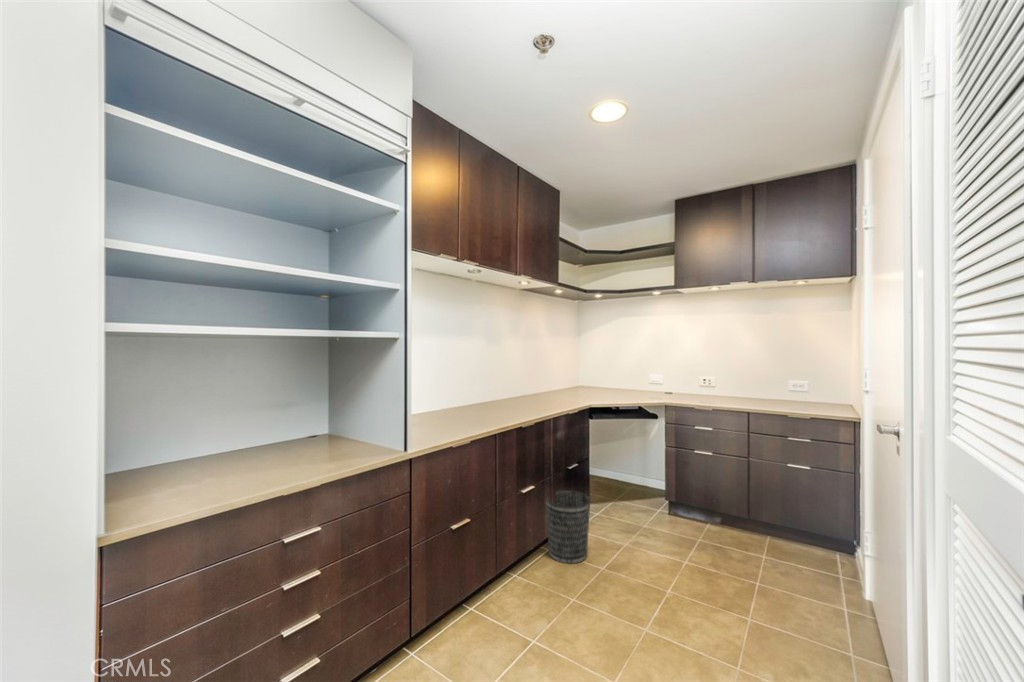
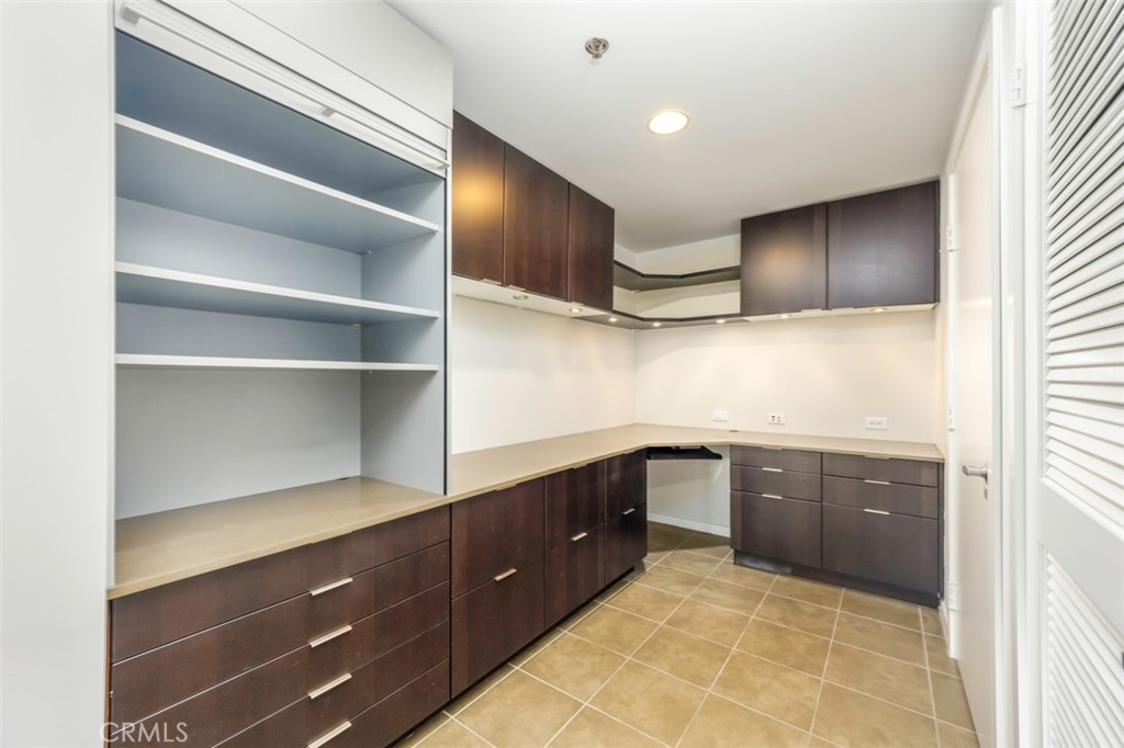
- wastebasket [545,489,591,565]
